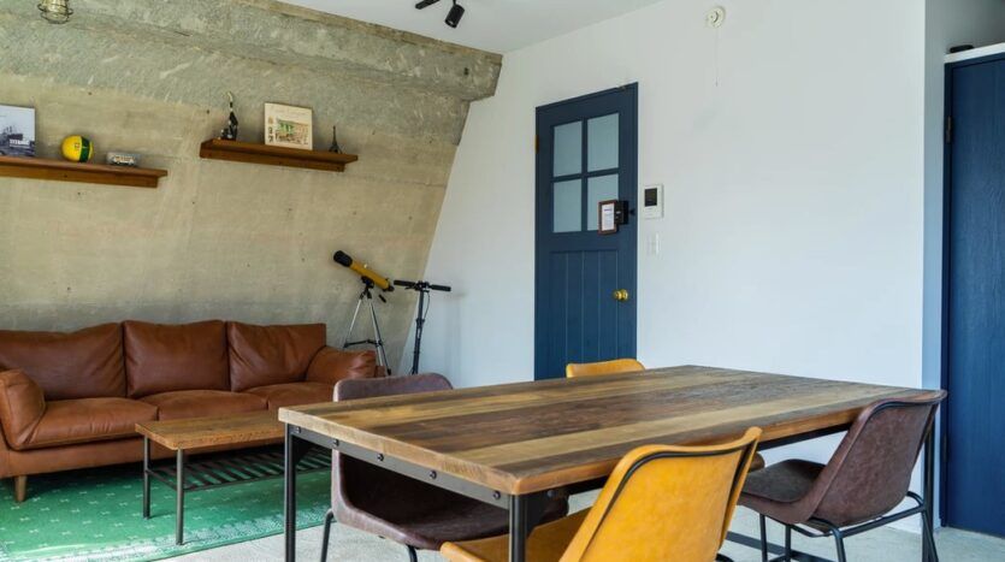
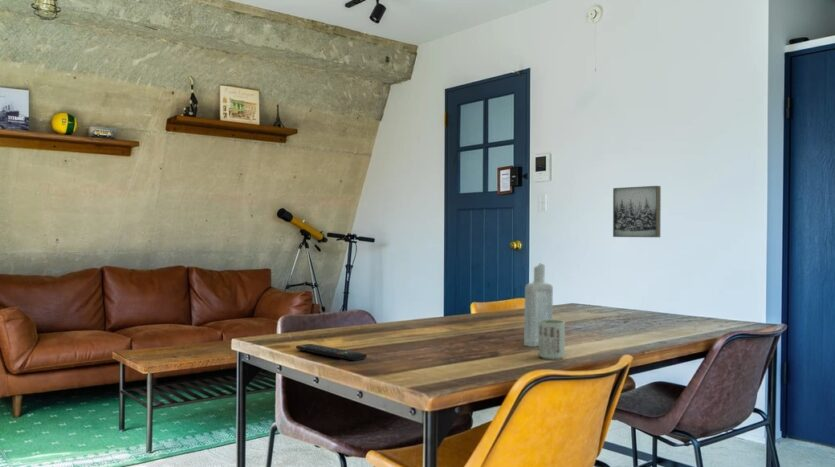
+ bottle [523,263,554,348]
+ remote control [295,343,368,362]
+ wall art [612,185,662,238]
+ cup [537,319,566,361]
